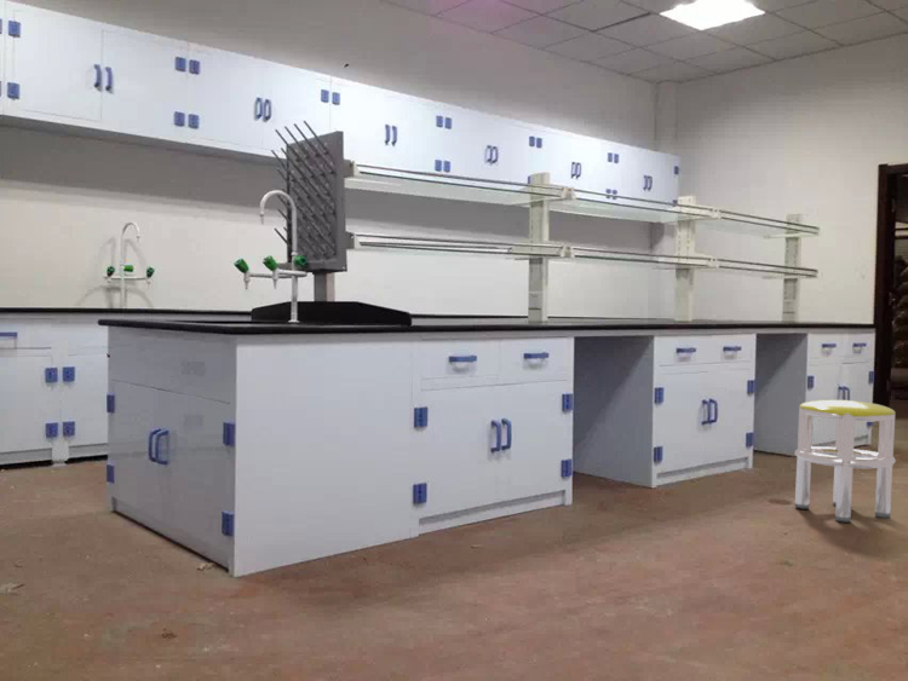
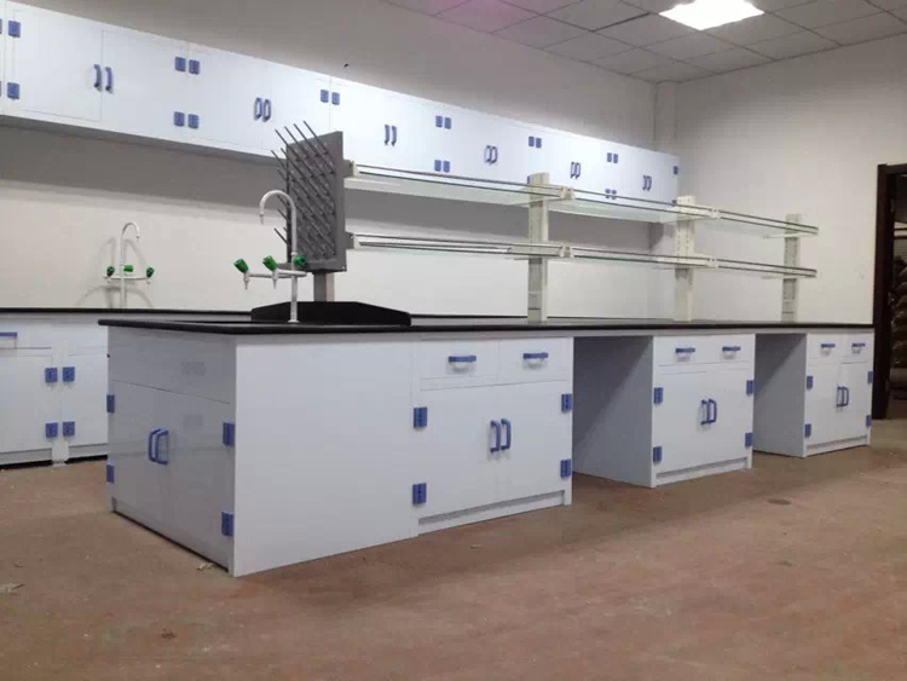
- stool [793,398,897,524]
